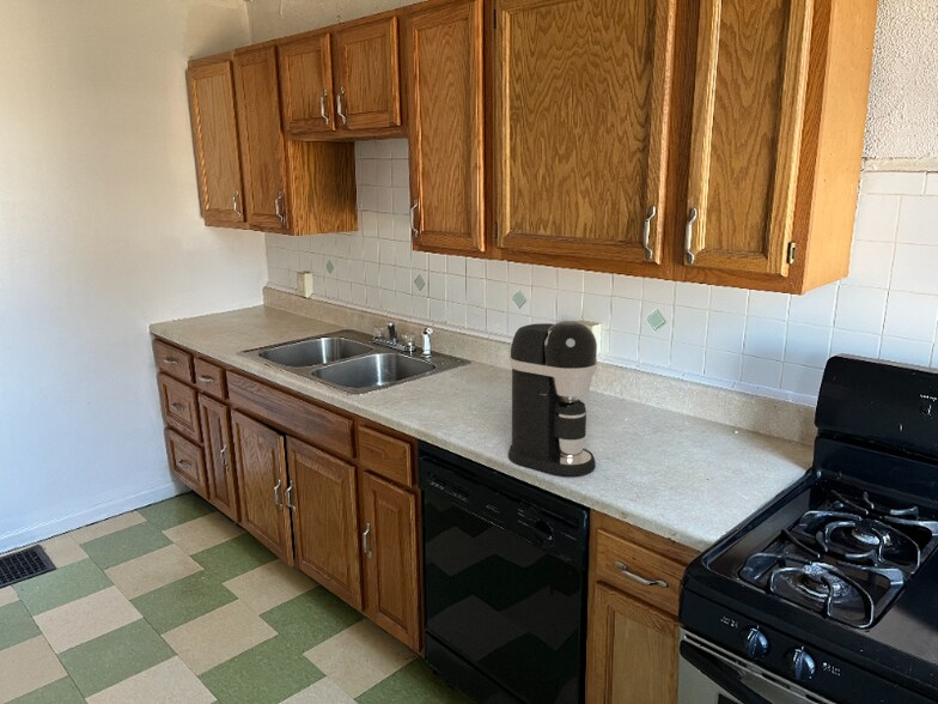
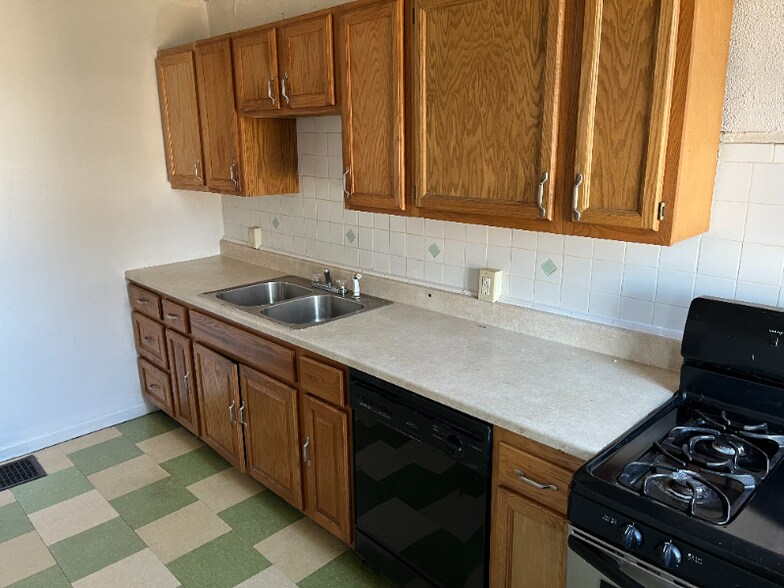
- coffee maker [507,320,598,478]
